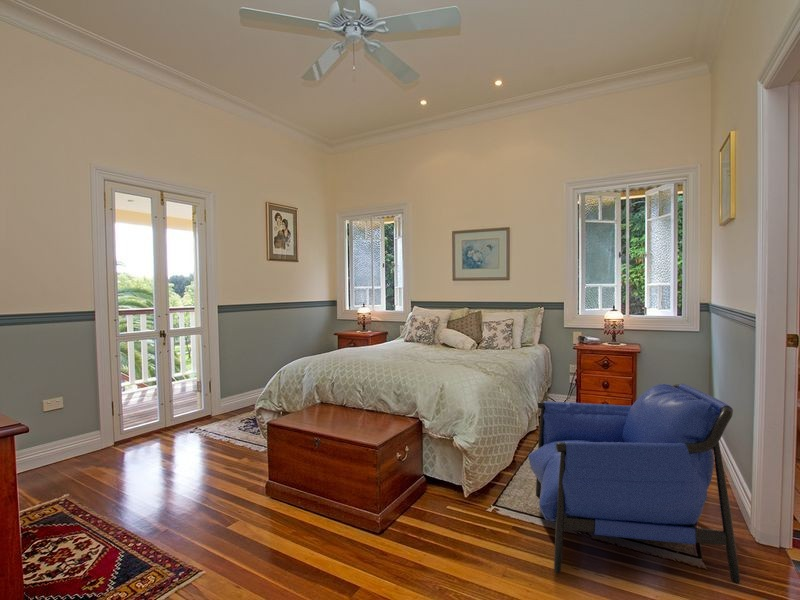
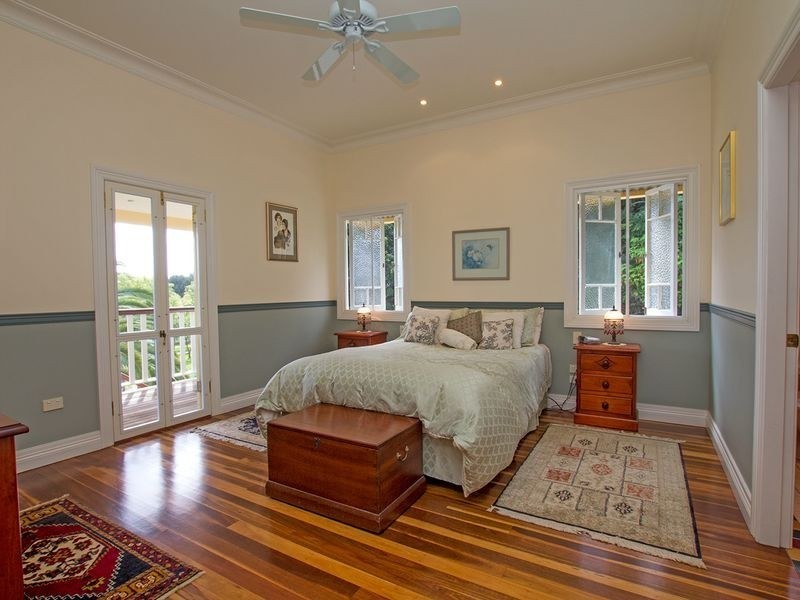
- armchair [528,383,741,585]
